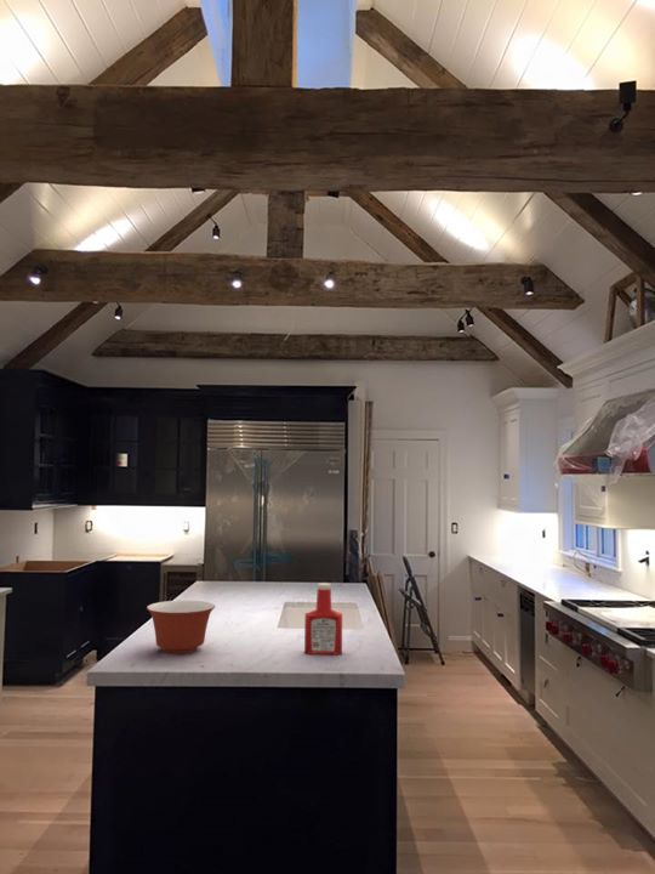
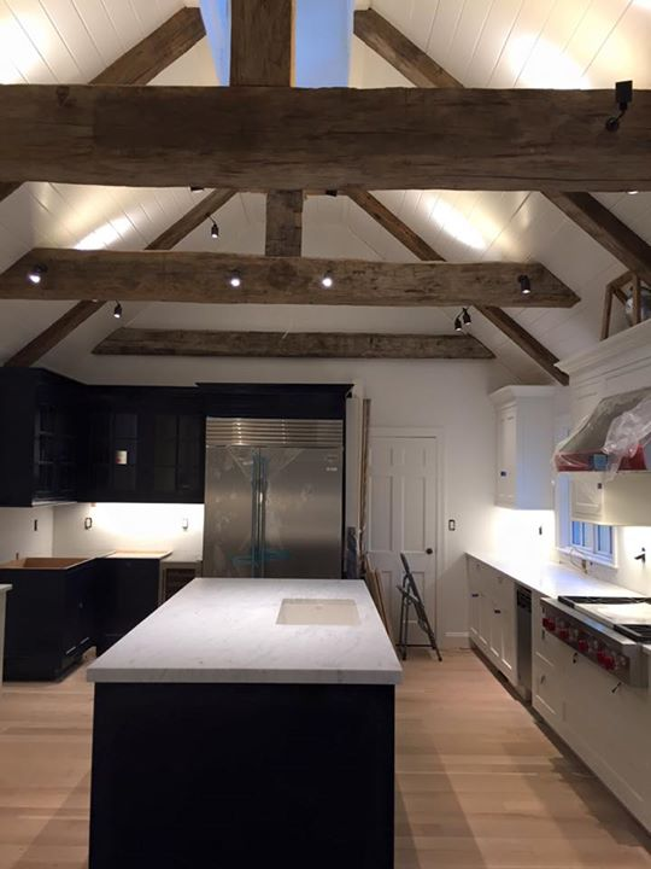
- soap bottle [303,581,343,656]
- mixing bowl [146,600,217,656]
